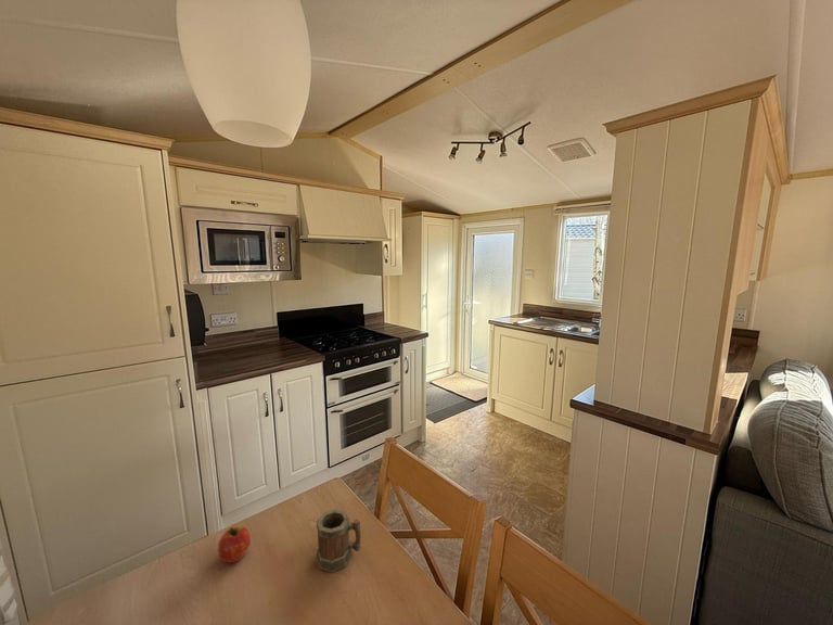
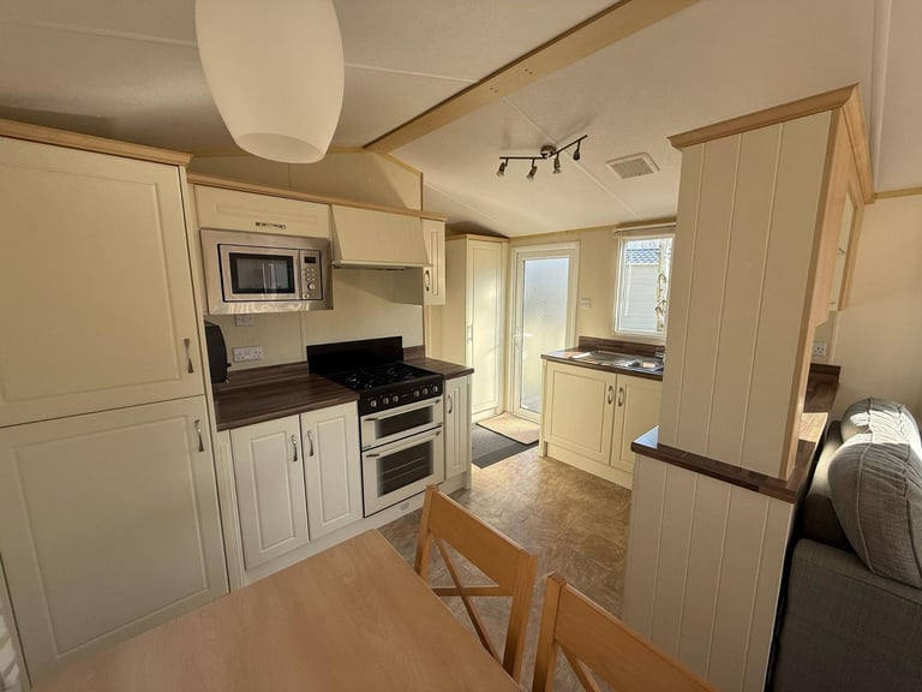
- mug [316,508,362,573]
- apple [217,524,252,564]
